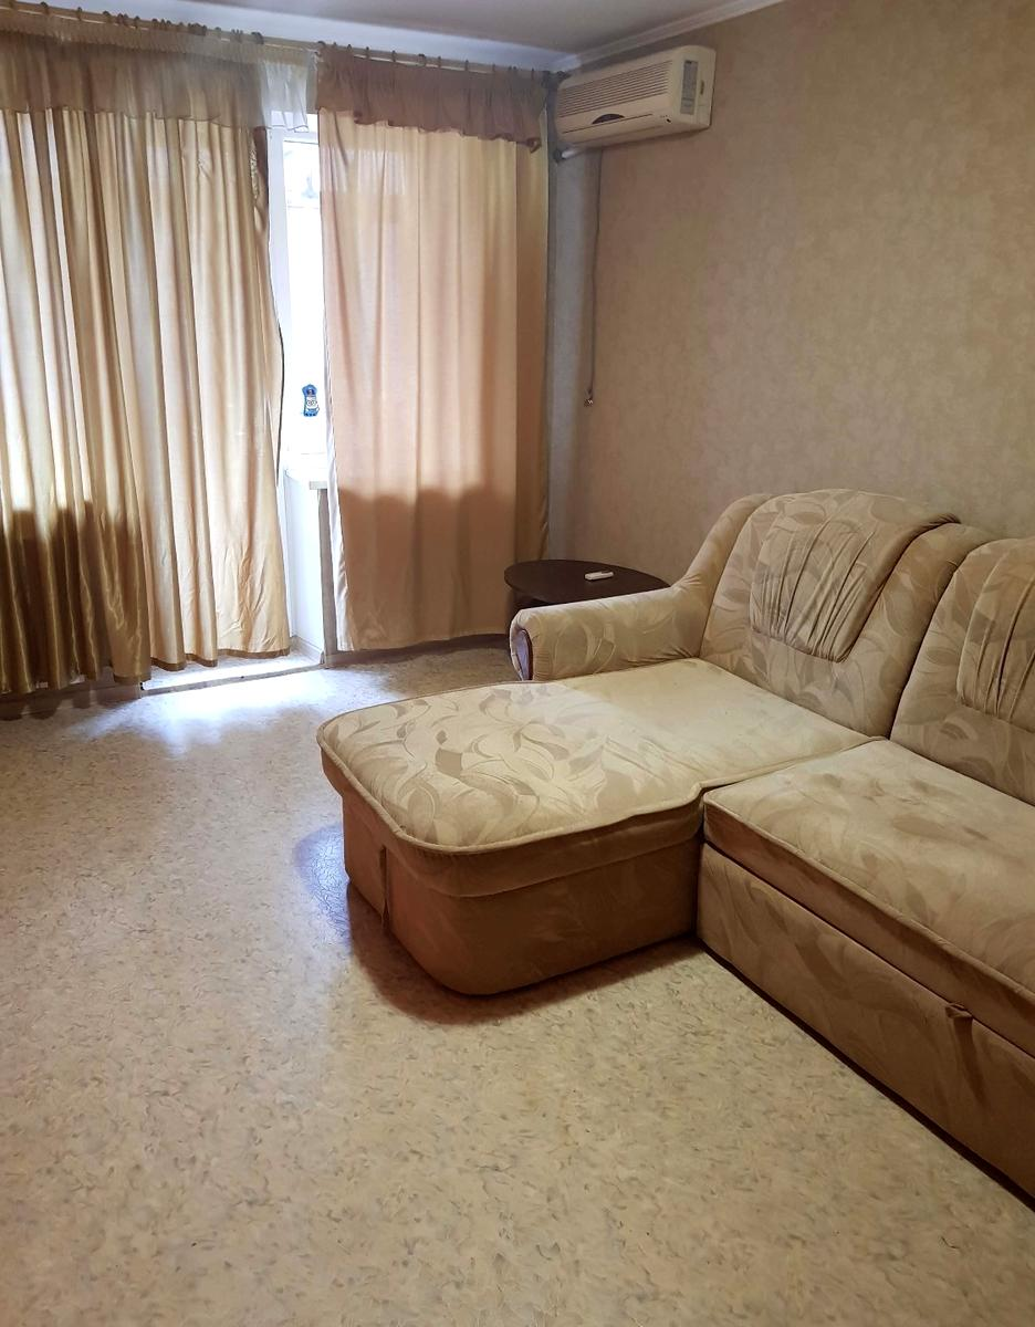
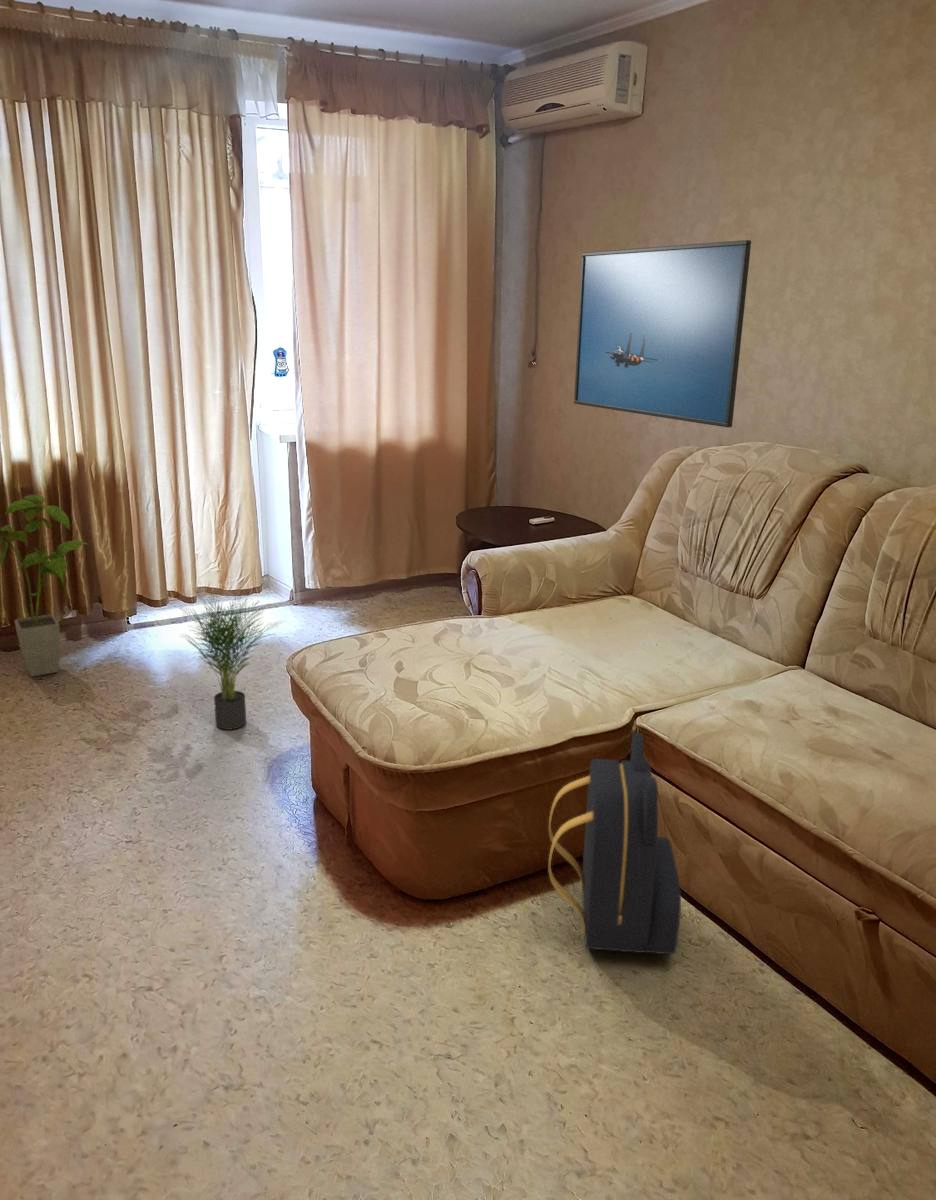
+ backpack [548,732,682,956]
+ house plant [0,494,91,677]
+ potted plant [177,583,285,731]
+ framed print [573,239,752,429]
